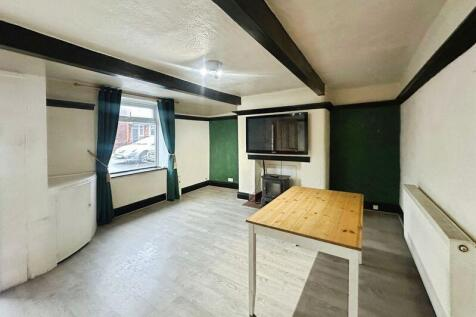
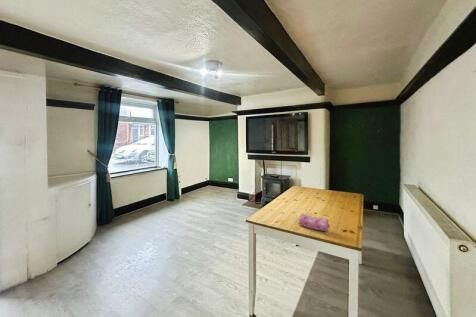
+ pencil case [298,213,331,232]
